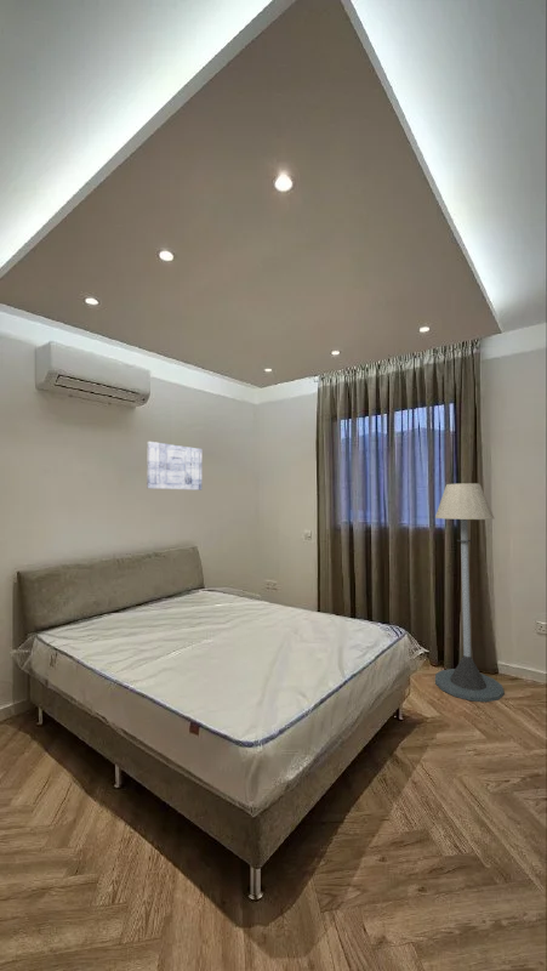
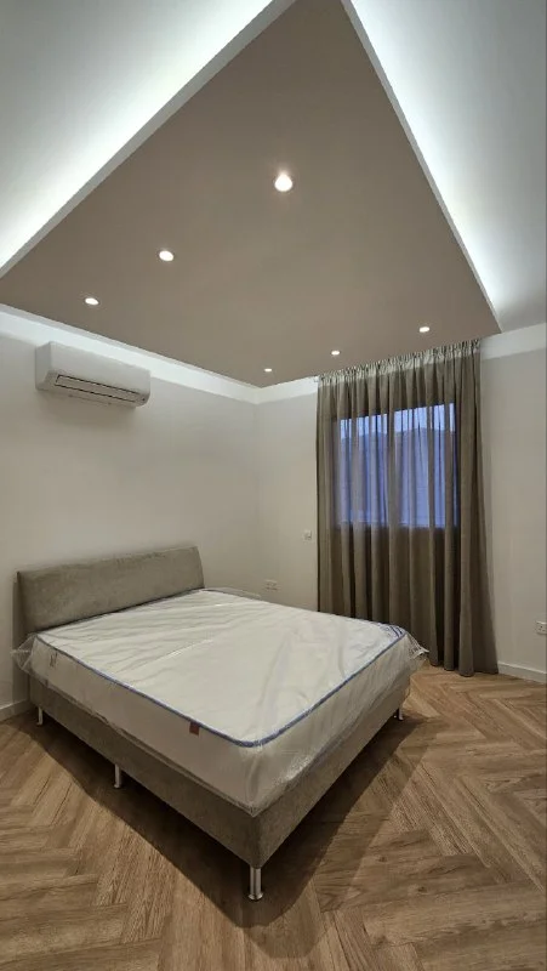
- wall art [146,441,204,492]
- floor lamp [434,482,506,703]
